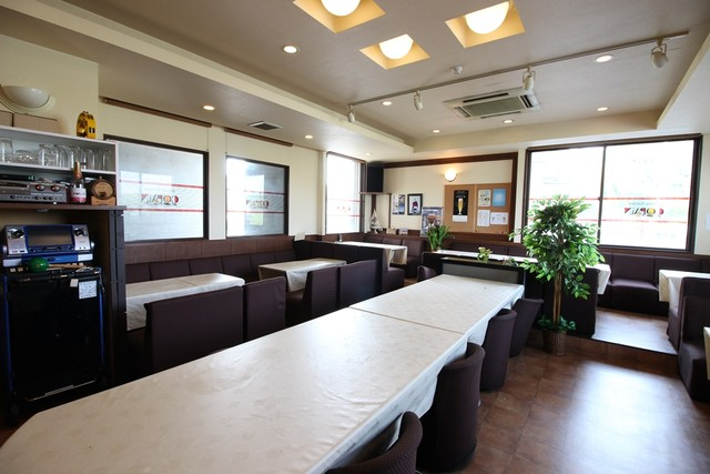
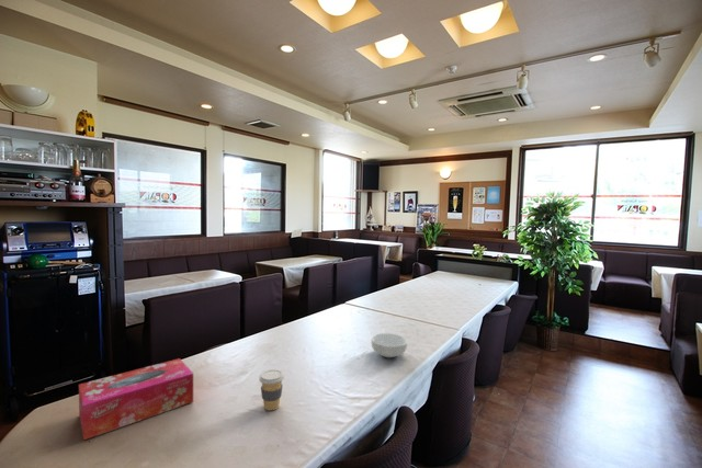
+ cereal bowl [371,332,408,358]
+ tissue box [78,357,194,442]
+ coffee cup [258,368,285,411]
